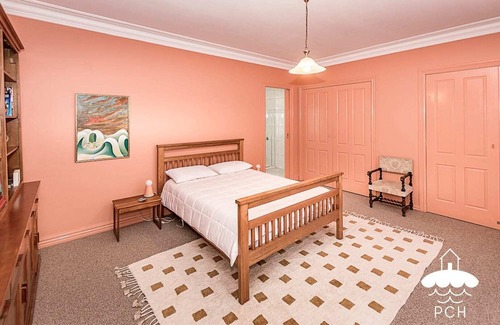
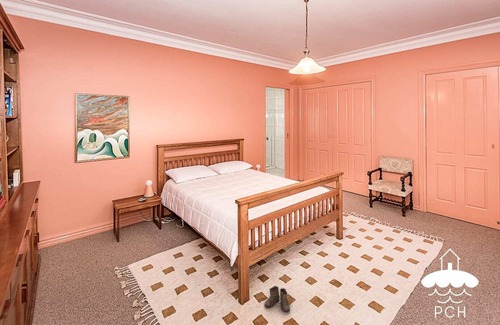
+ boots [264,285,292,313]
